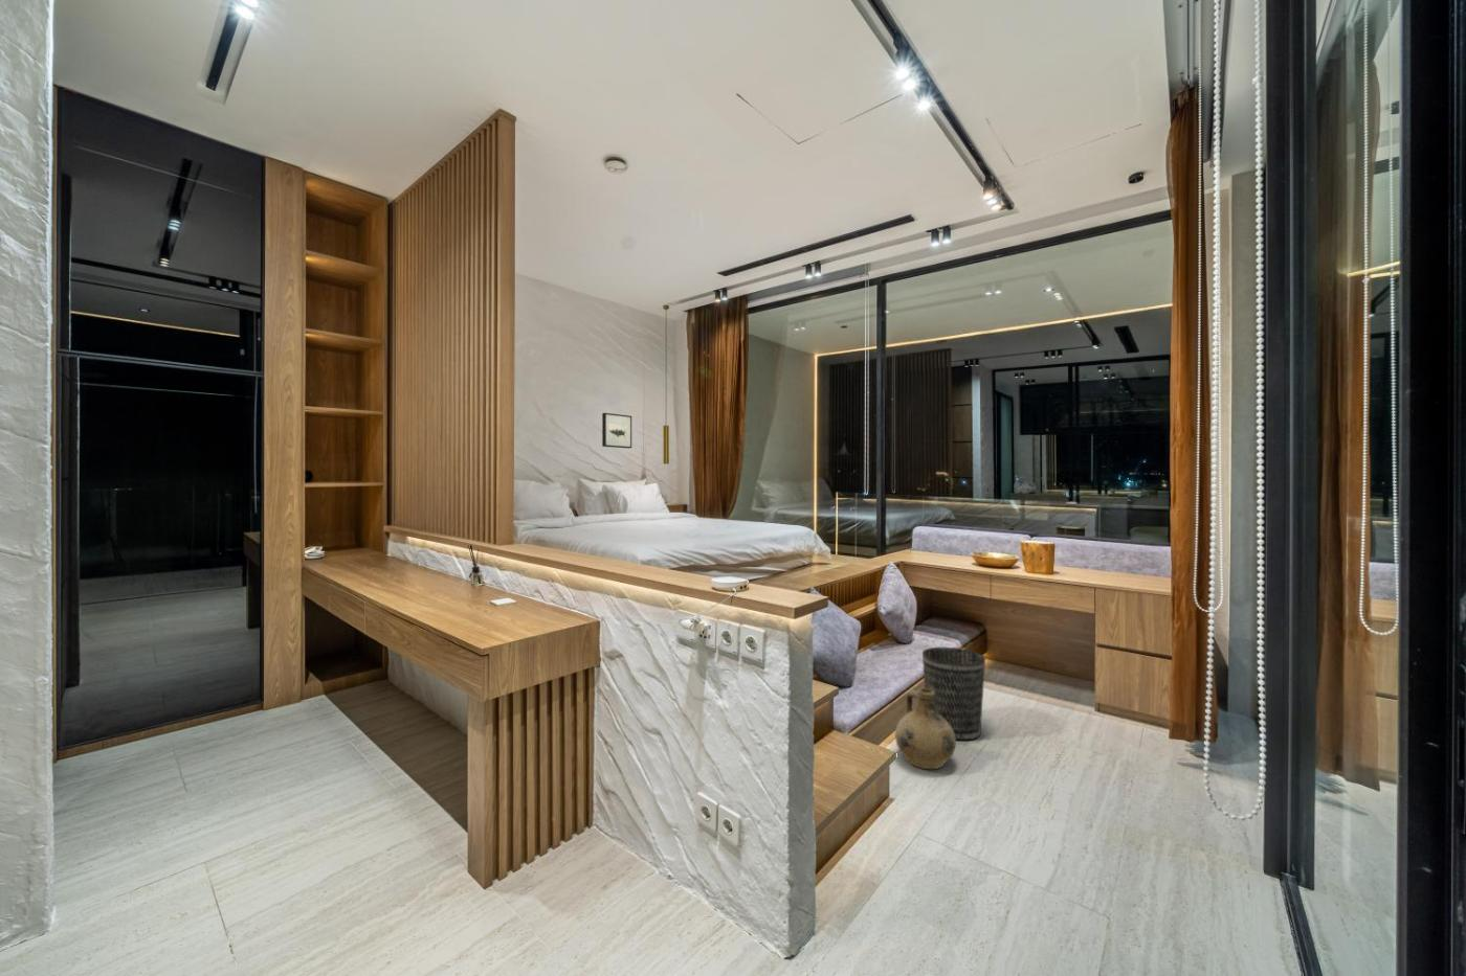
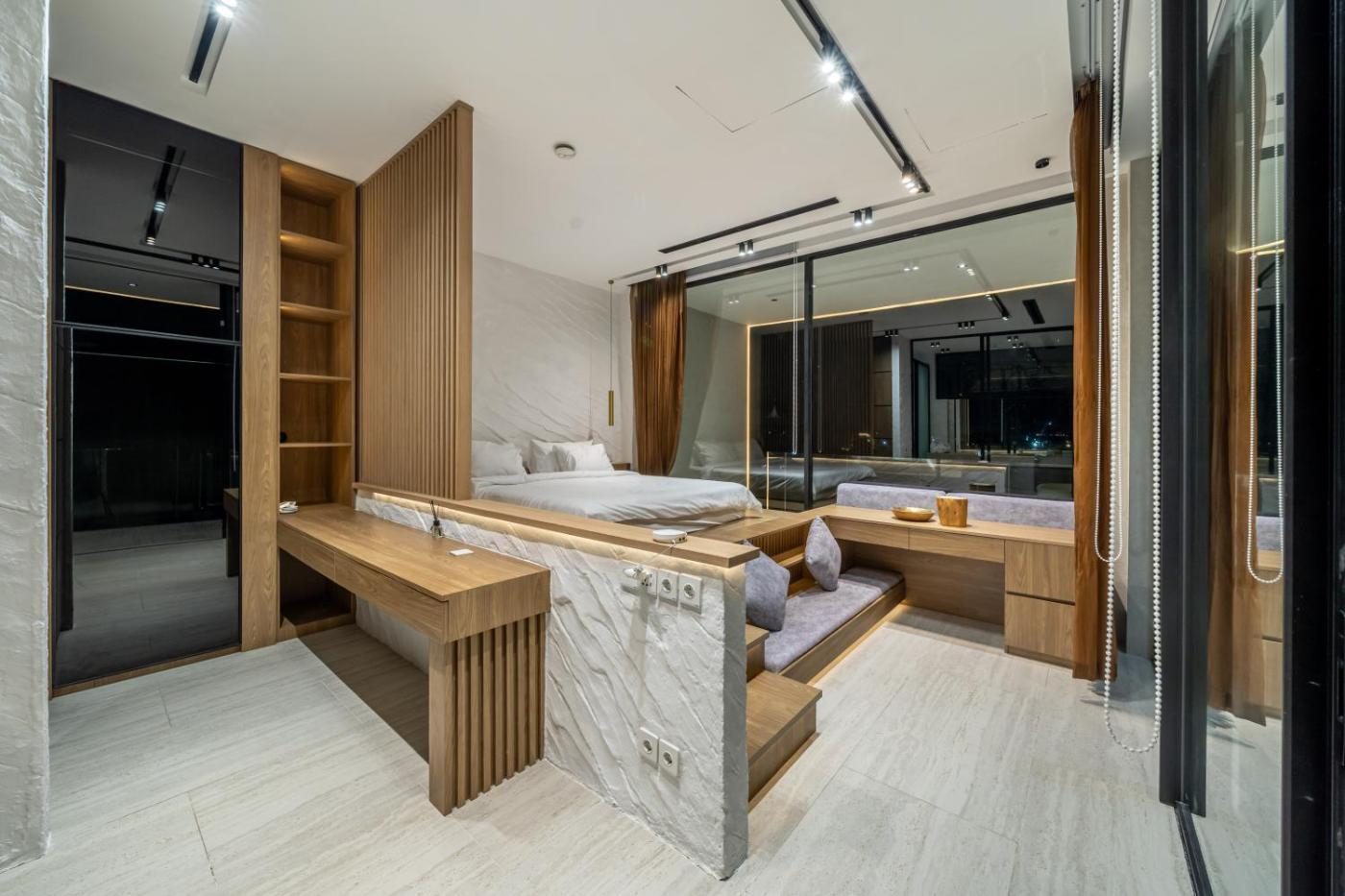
- ceramic jug [894,686,957,770]
- wastebasket [921,646,986,742]
- wall art [601,412,632,450]
